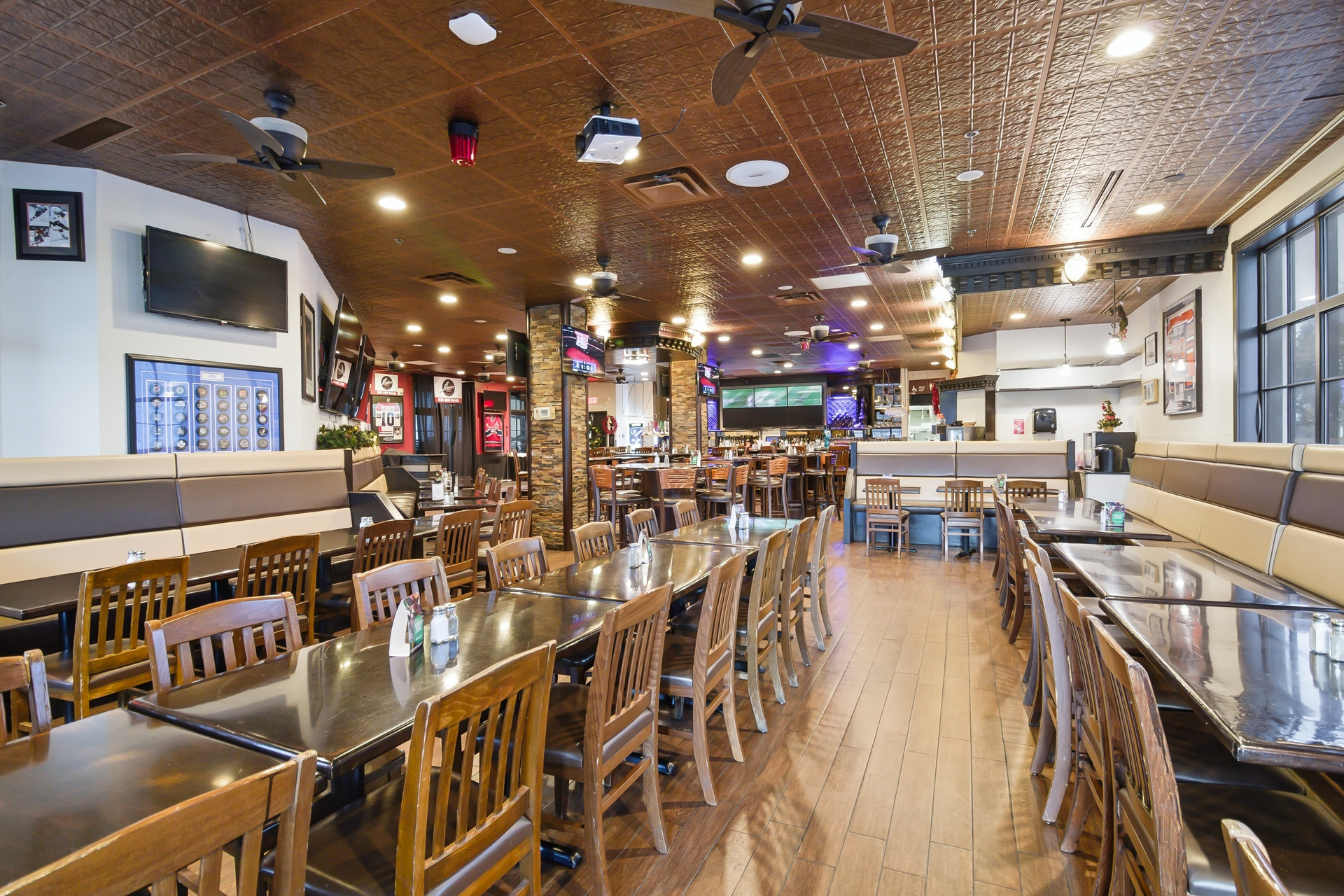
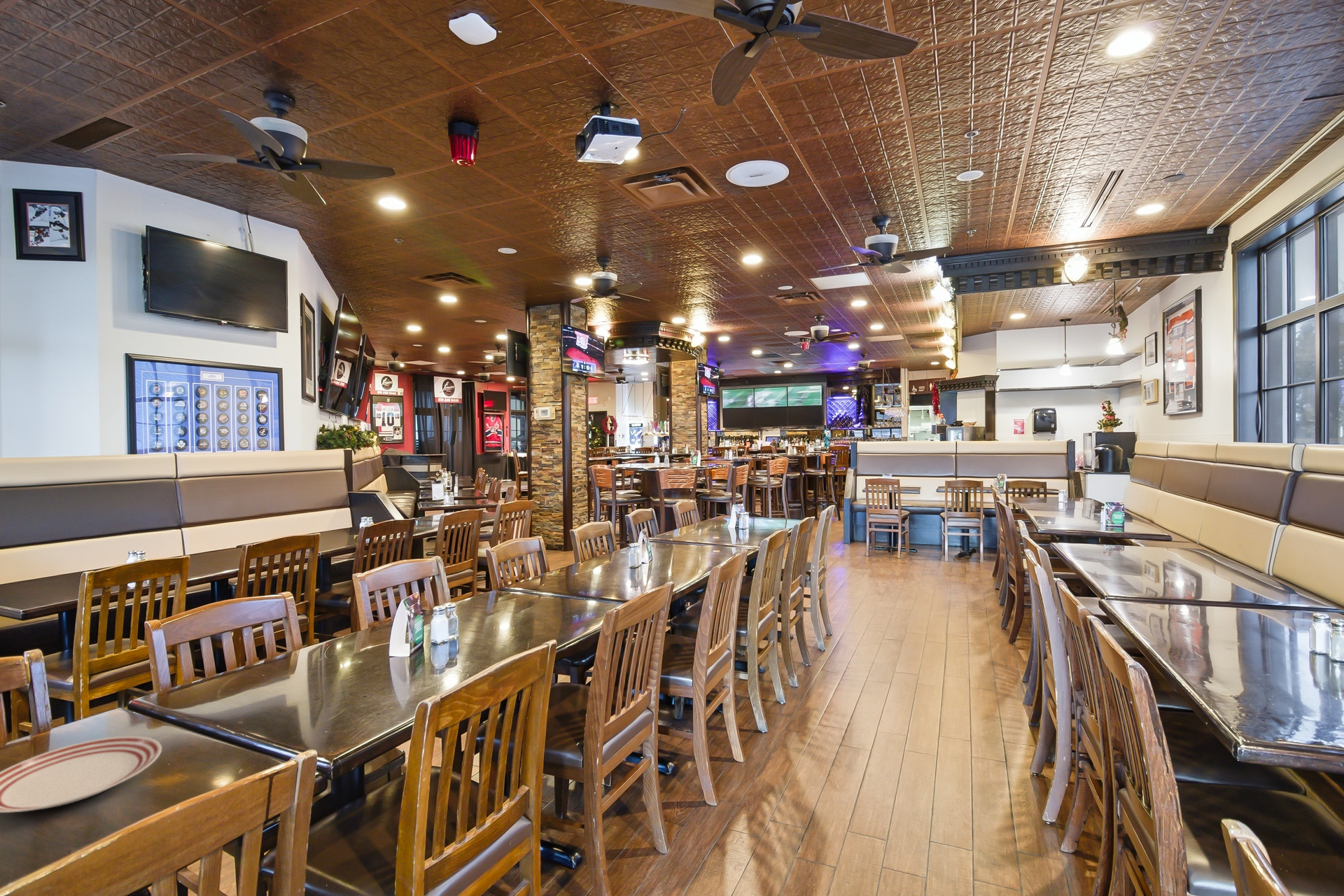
+ dinner plate [0,736,162,813]
